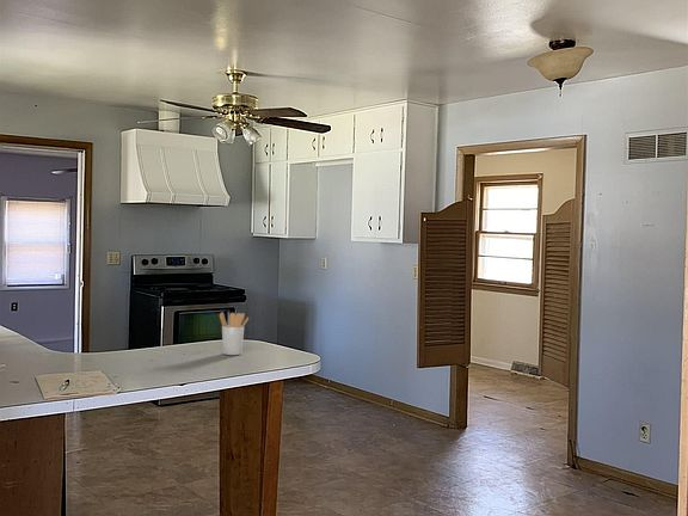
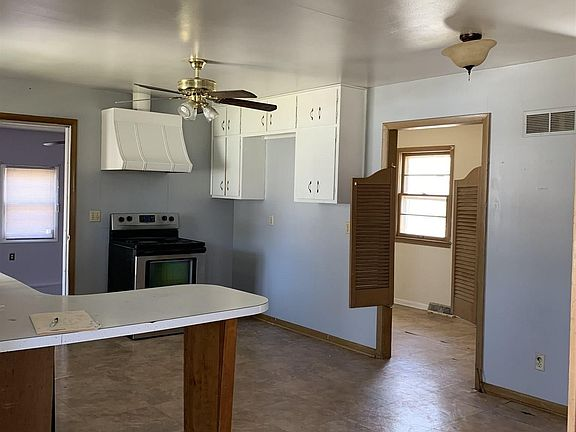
- utensil holder [219,312,250,356]
